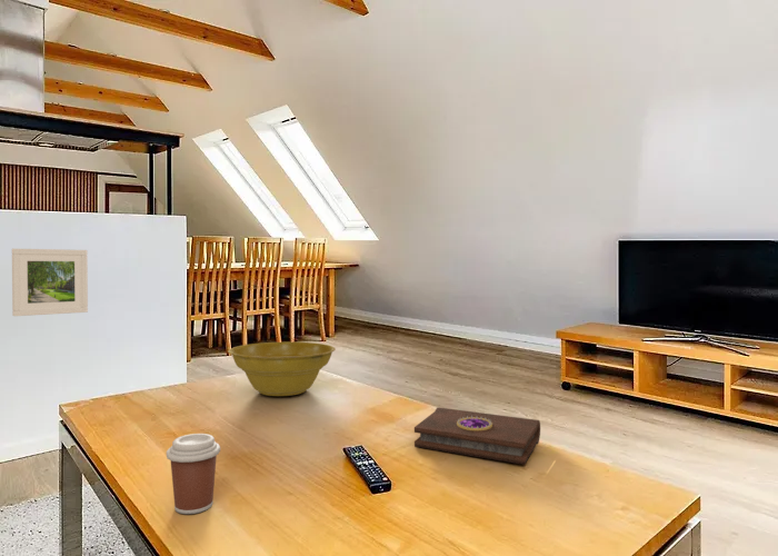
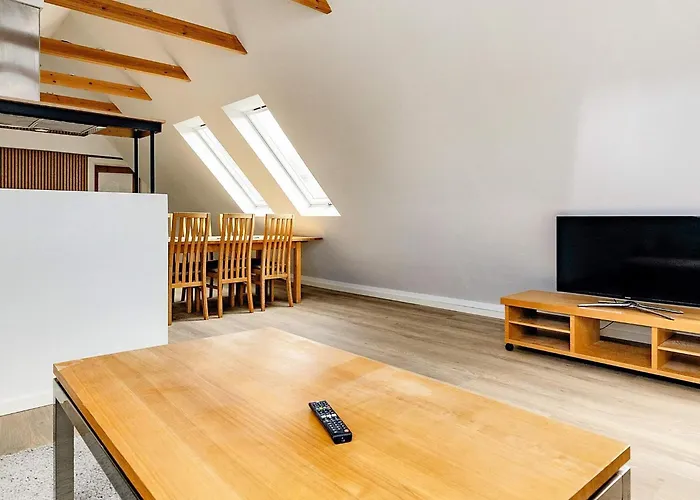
- coffee cup [166,433,221,515]
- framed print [11,248,89,317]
- planter bowl [227,341,337,397]
- book [413,406,541,466]
